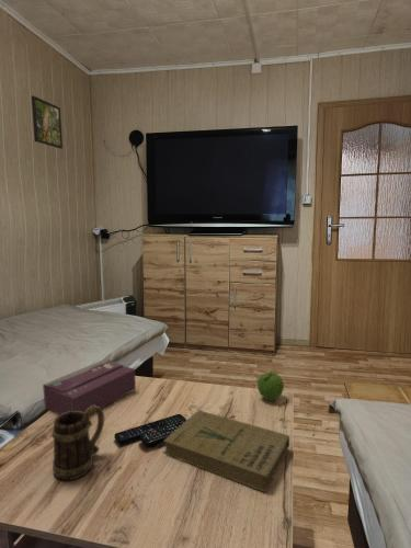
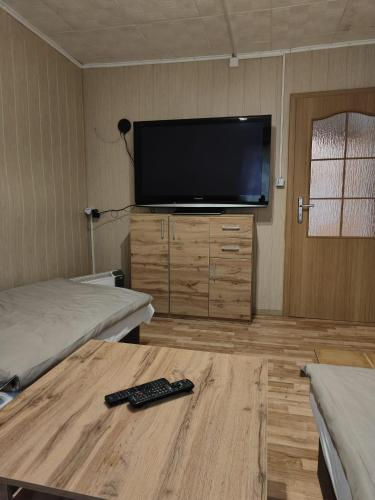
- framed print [31,95,64,150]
- tissue box [42,357,137,415]
- mug [52,406,105,481]
- fruit [256,368,285,402]
- book [162,410,290,493]
